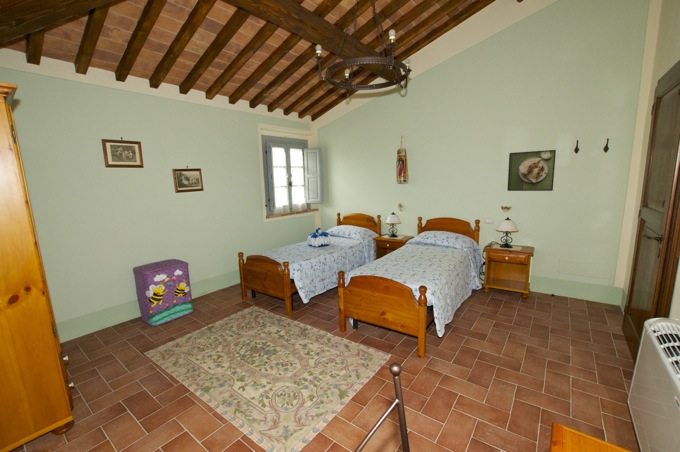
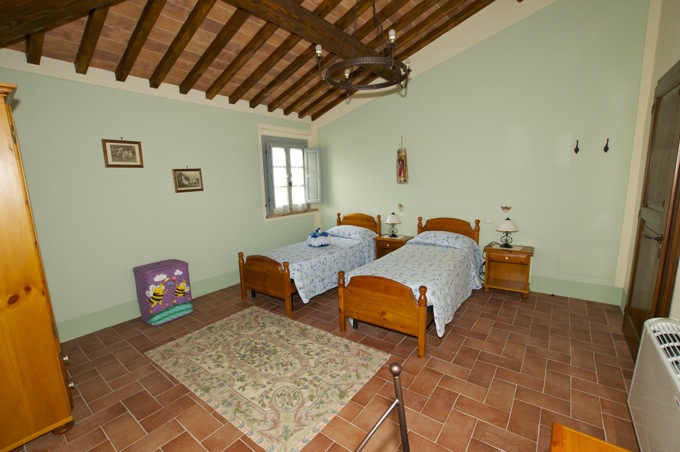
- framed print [506,149,557,192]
